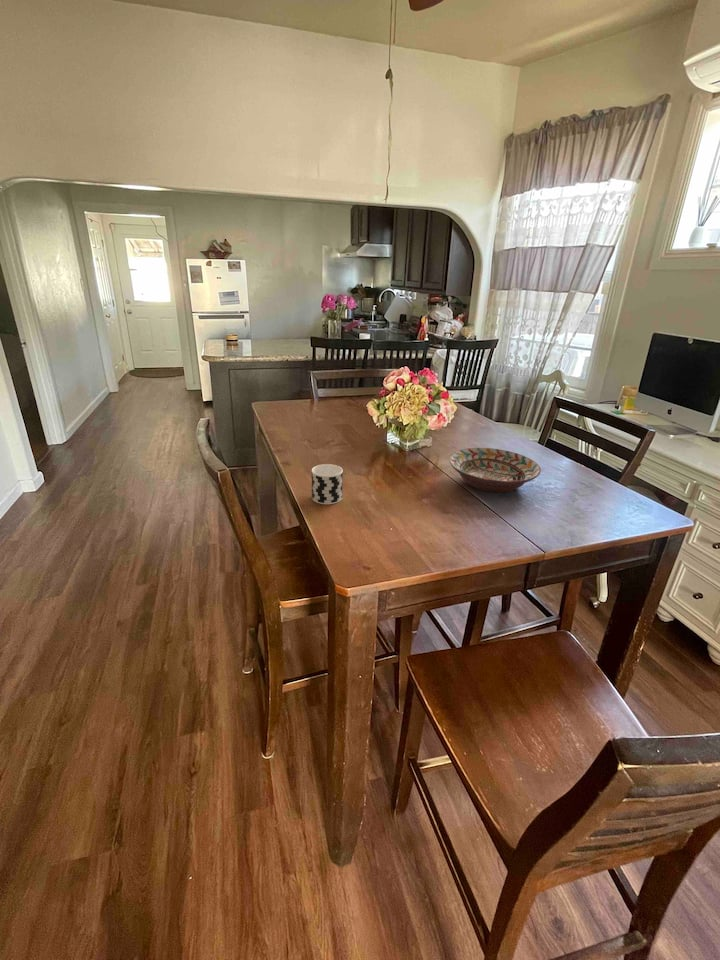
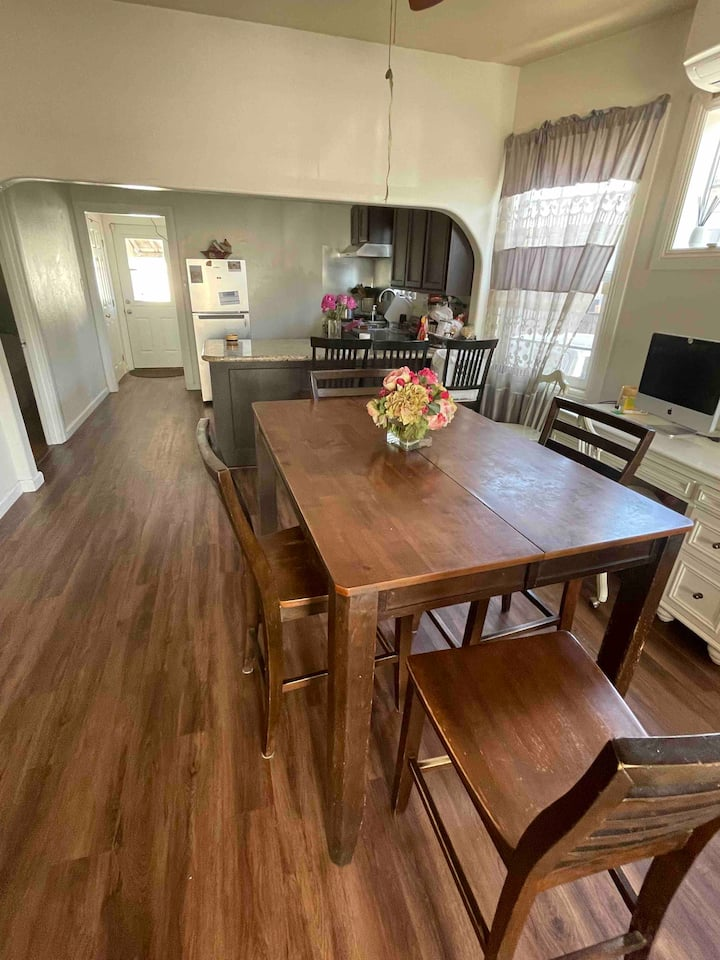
- cup [311,463,344,505]
- decorative bowl [448,447,542,493]
